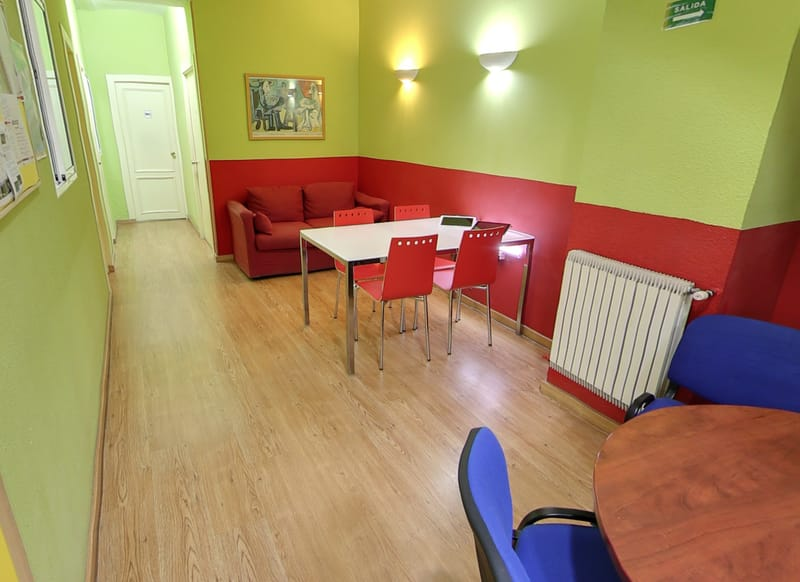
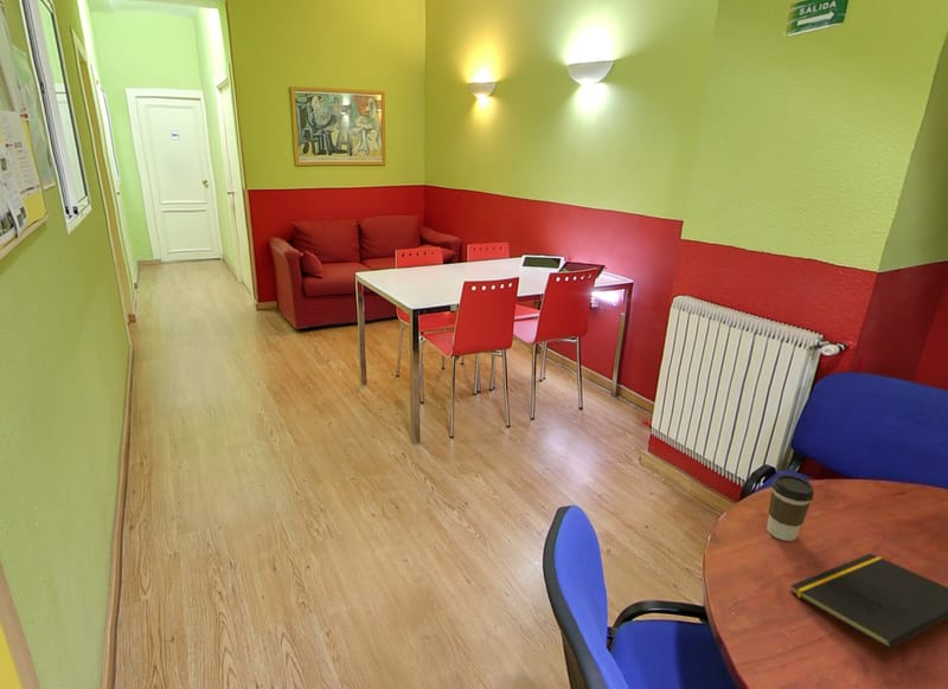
+ notepad [789,552,948,650]
+ coffee cup [766,474,815,542]
